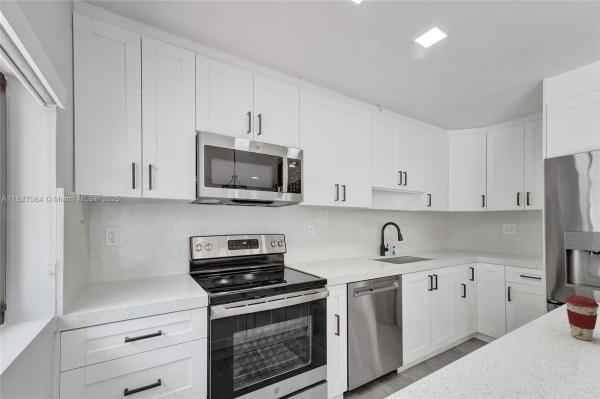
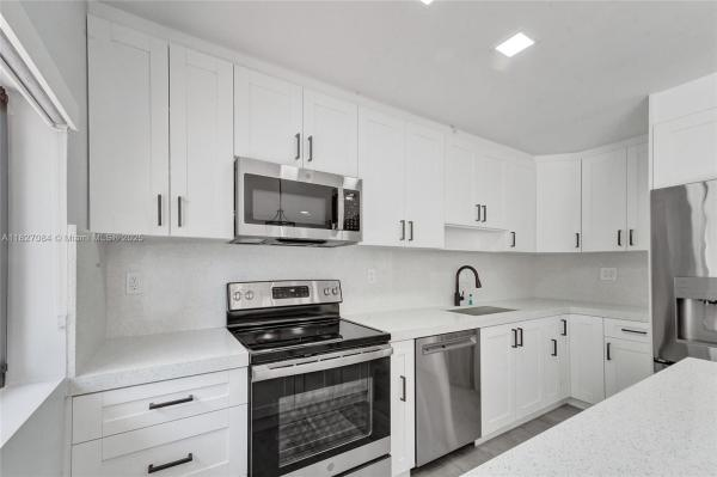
- coffee cup [564,294,600,341]
